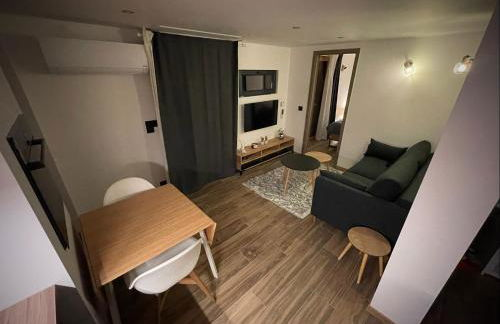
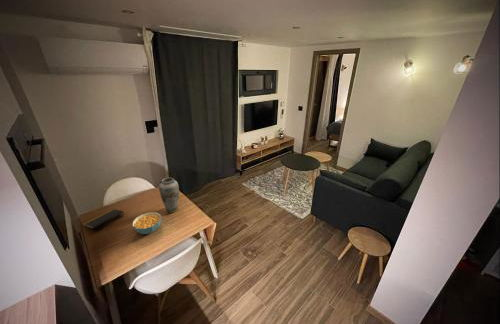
+ cereal bowl [132,211,162,235]
+ vase [158,177,180,214]
+ notepad [82,208,125,230]
